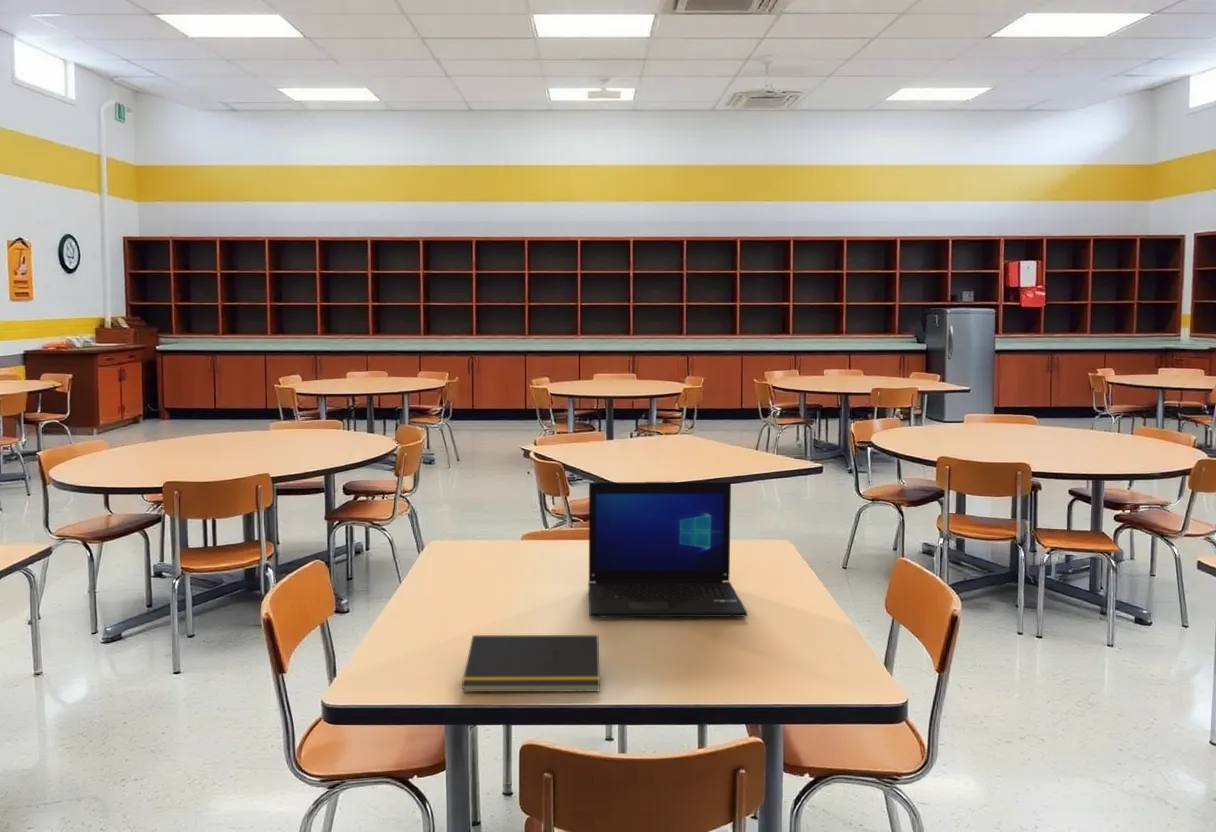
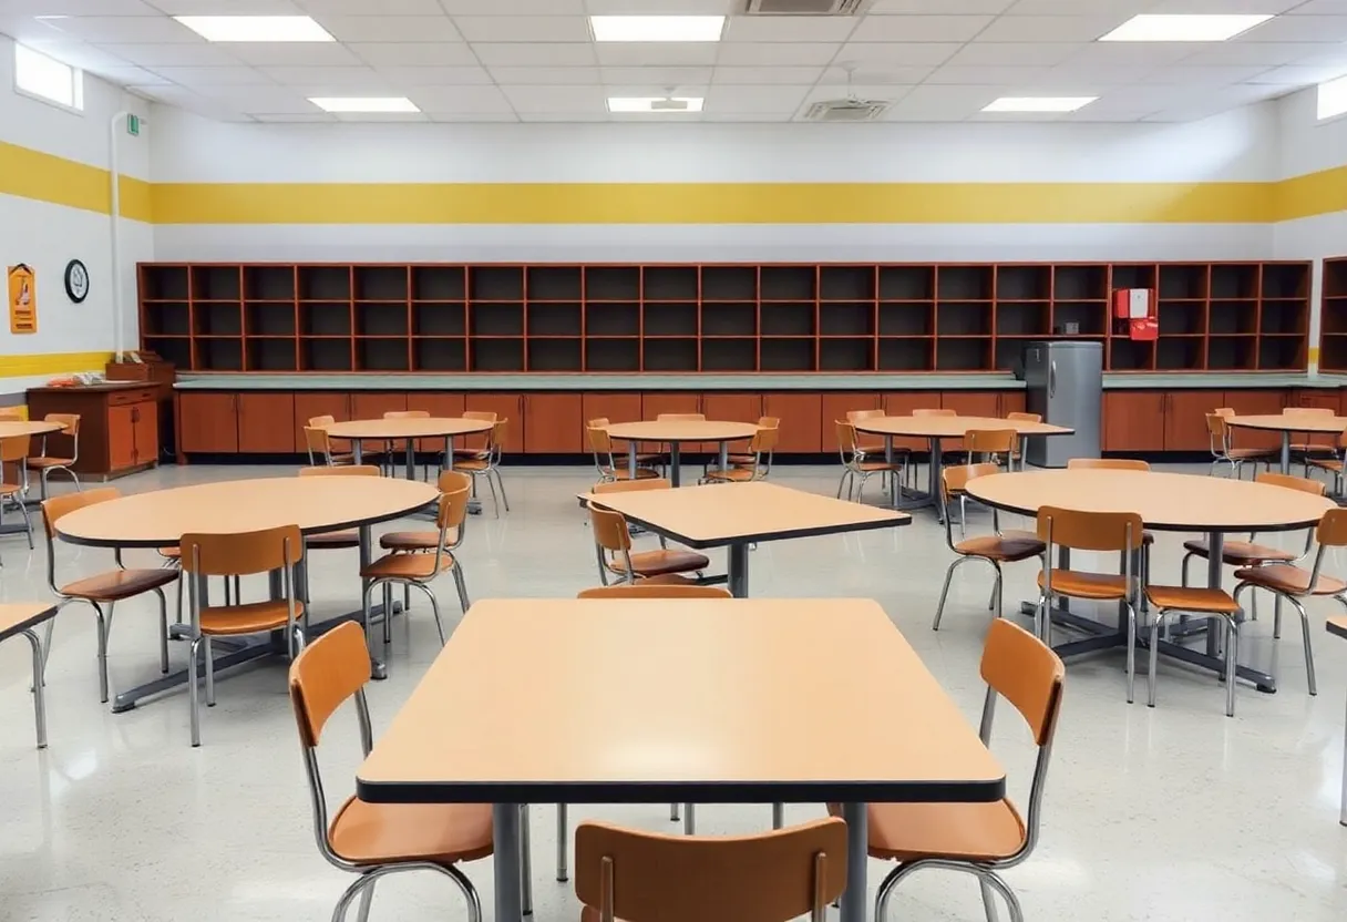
- laptop [587,481,748,618]
- notepad [461,634,601,693]
